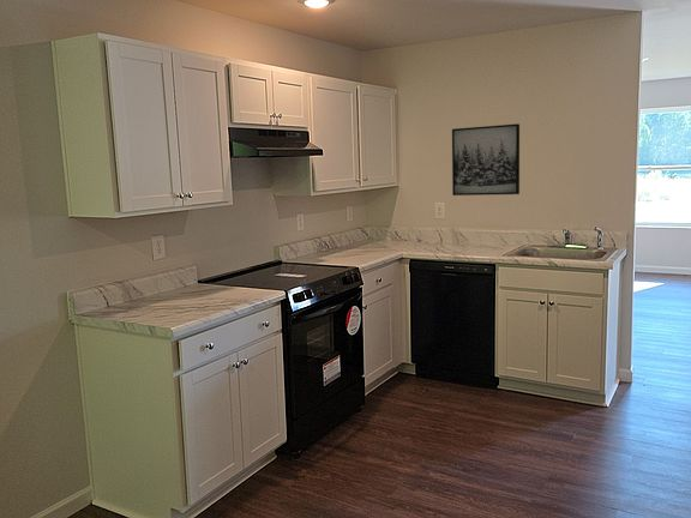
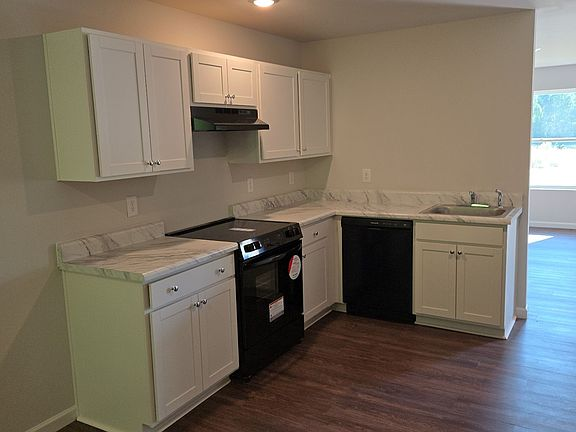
- wall art [451,122,521,197]
